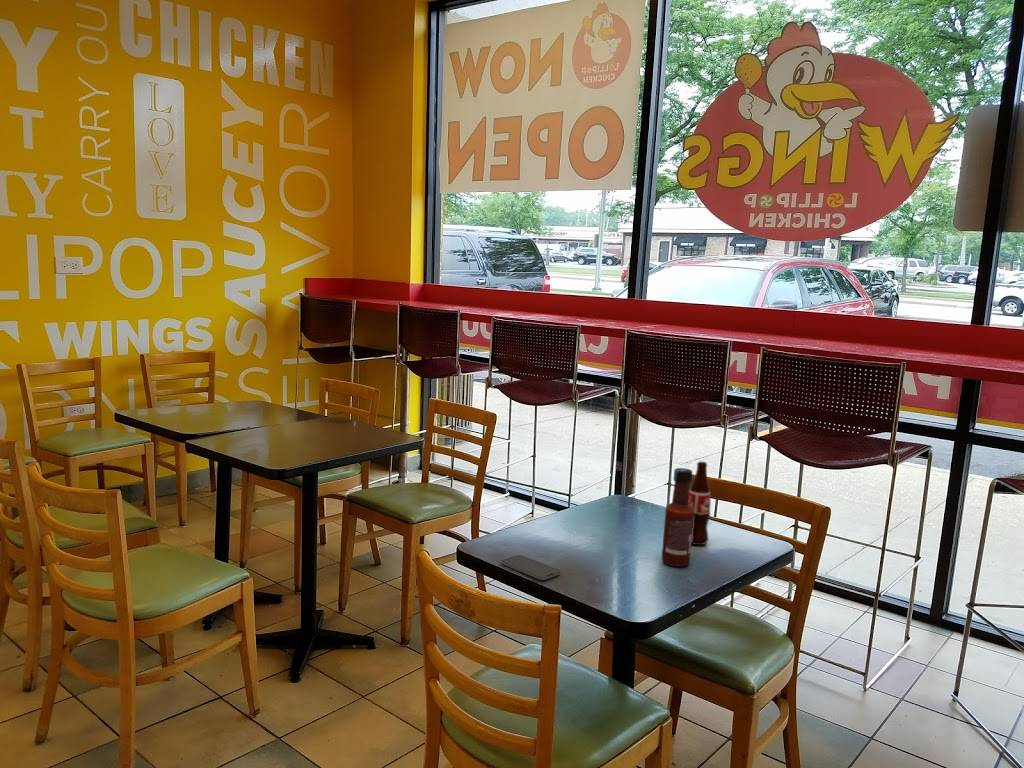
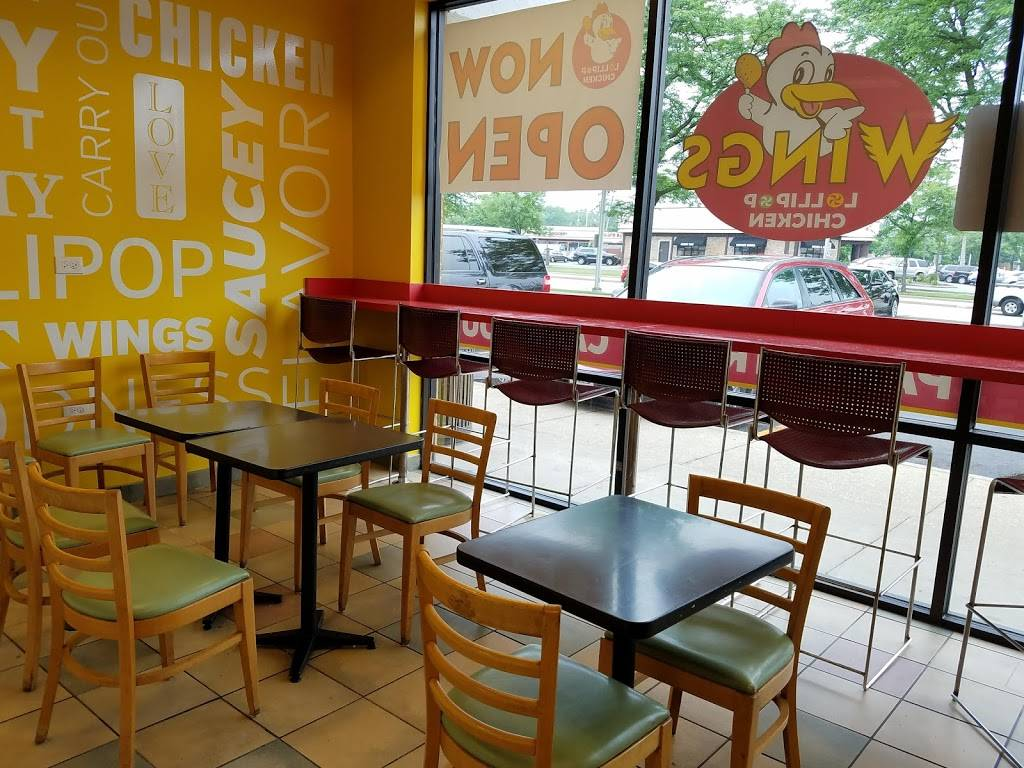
- bottle [689,460,712,546]
- smartphone [501,554,561,581]
- tabasco sauce [661,467,694,568]
